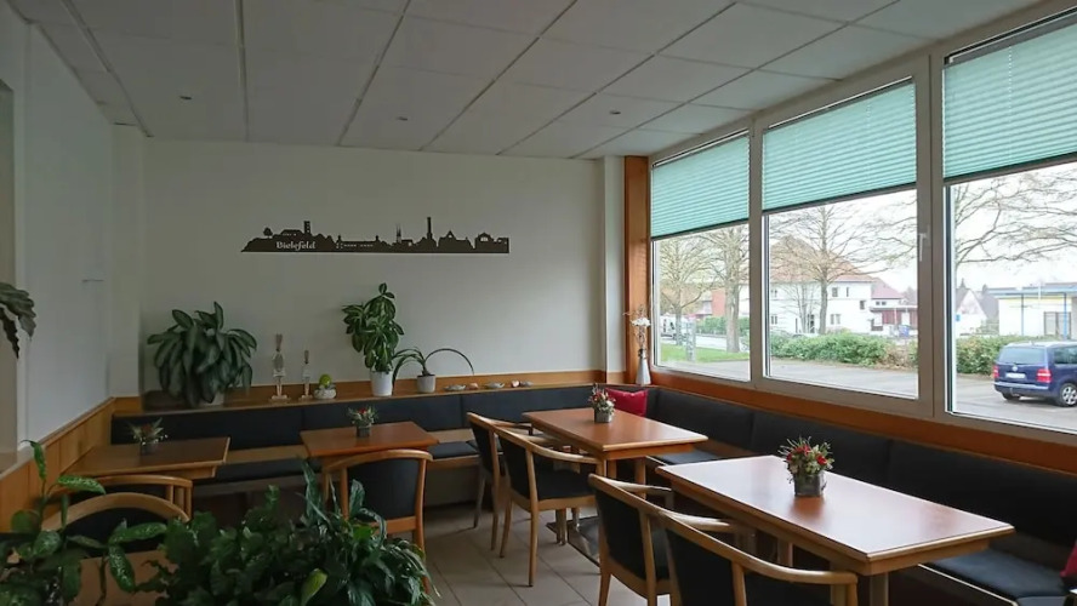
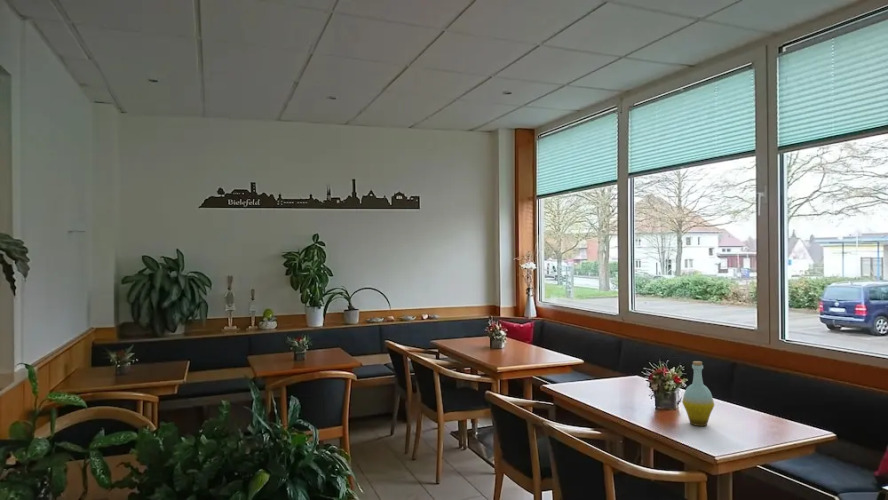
+ bottle [681,360,715,427]
